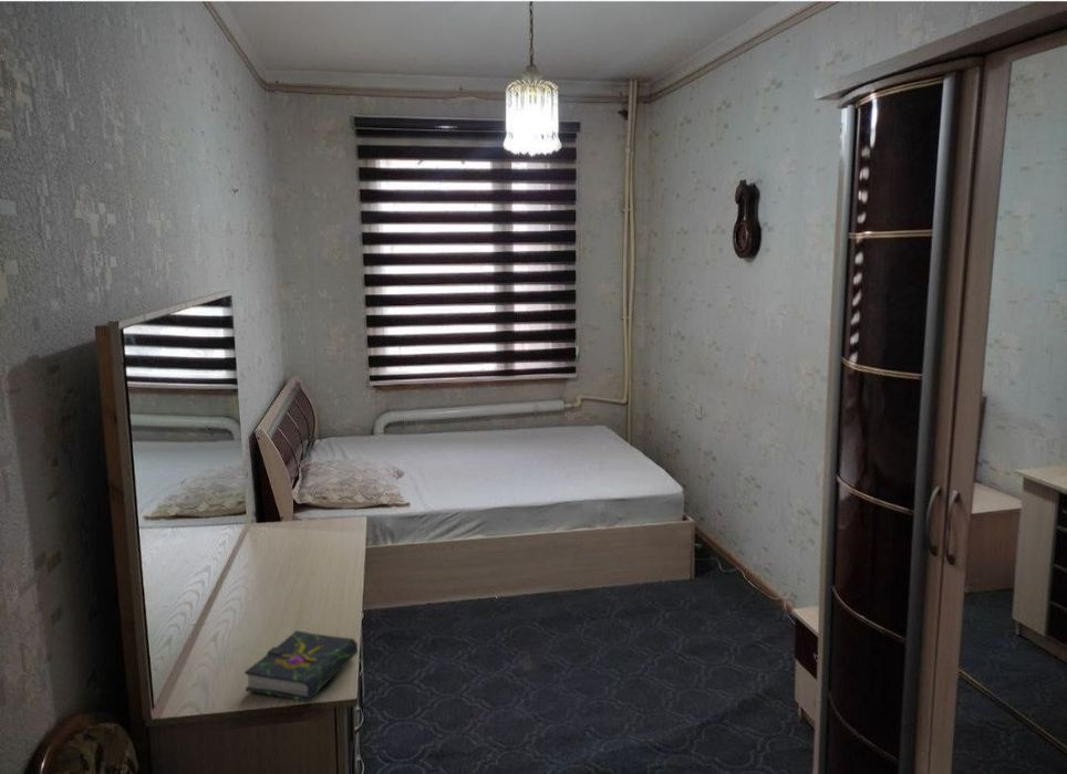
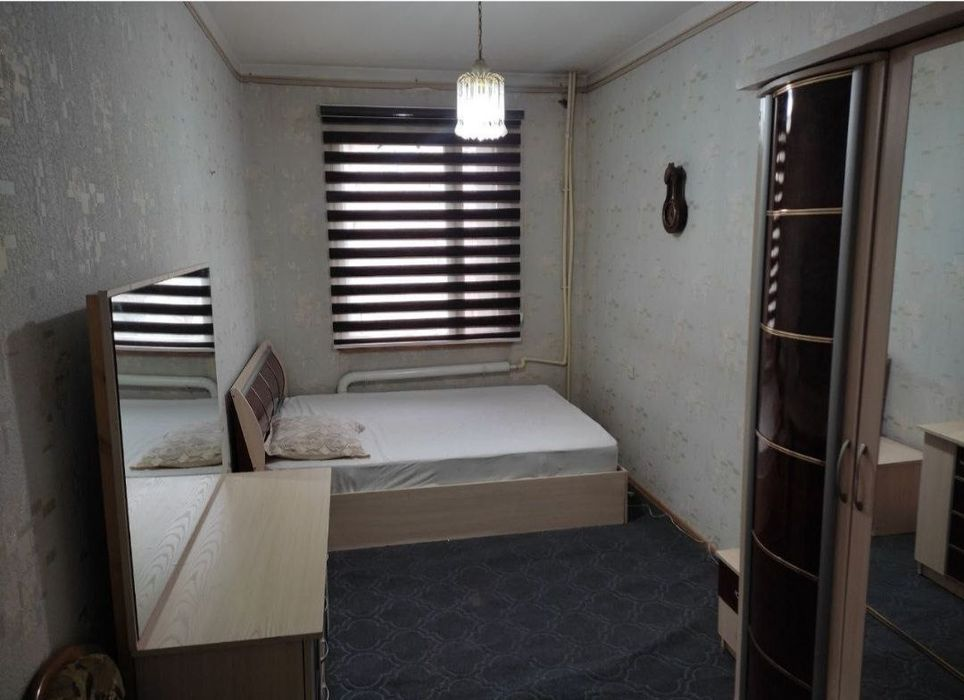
- book [244,629,359,703]
